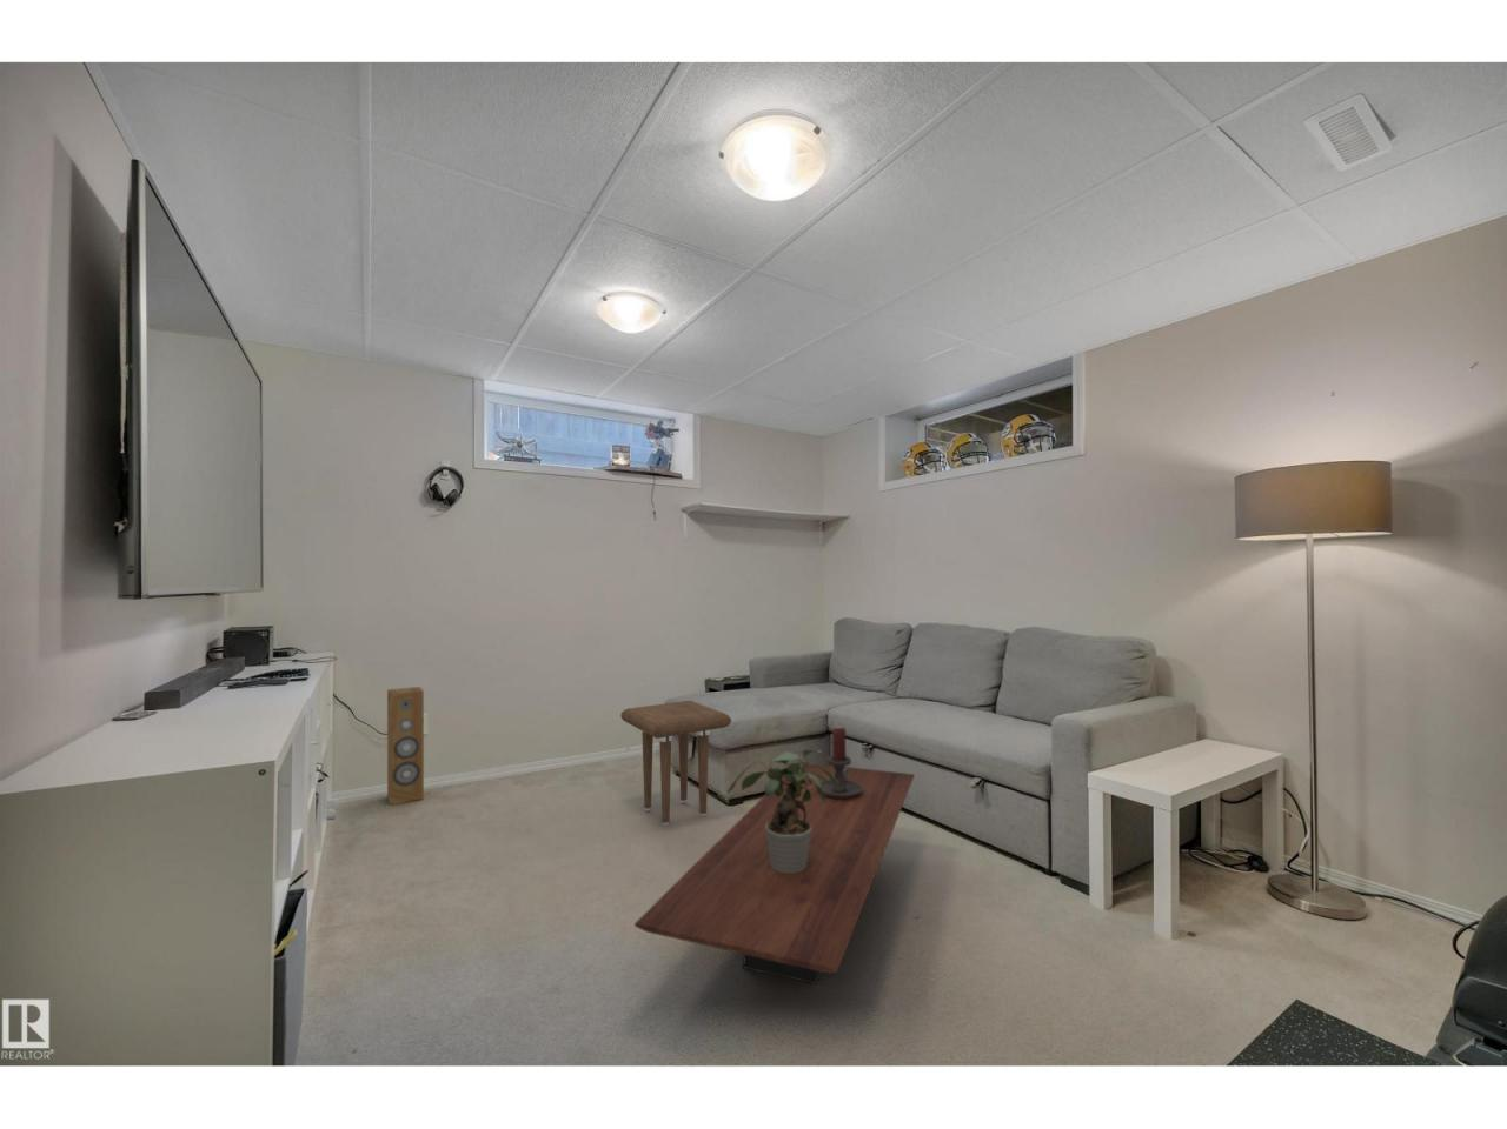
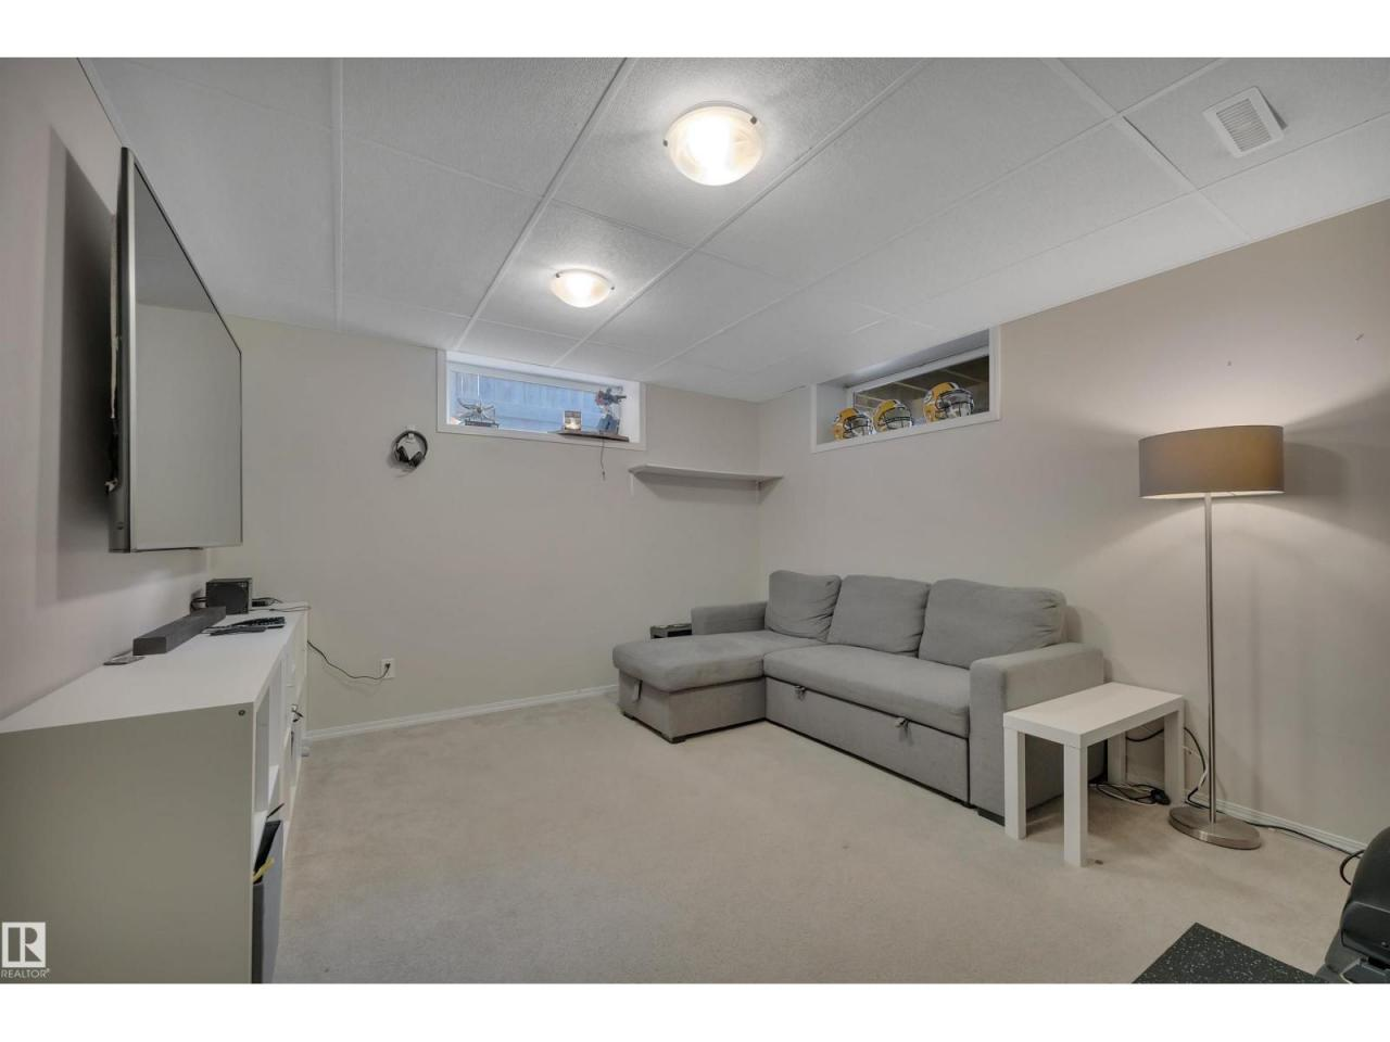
- coffee table [634,761,916,986]
- candle holder [818,727,863,798]
- side table [619,700,732,827]
- potted plant [725,748,839,874]
- speaker [386,685,425,806]
